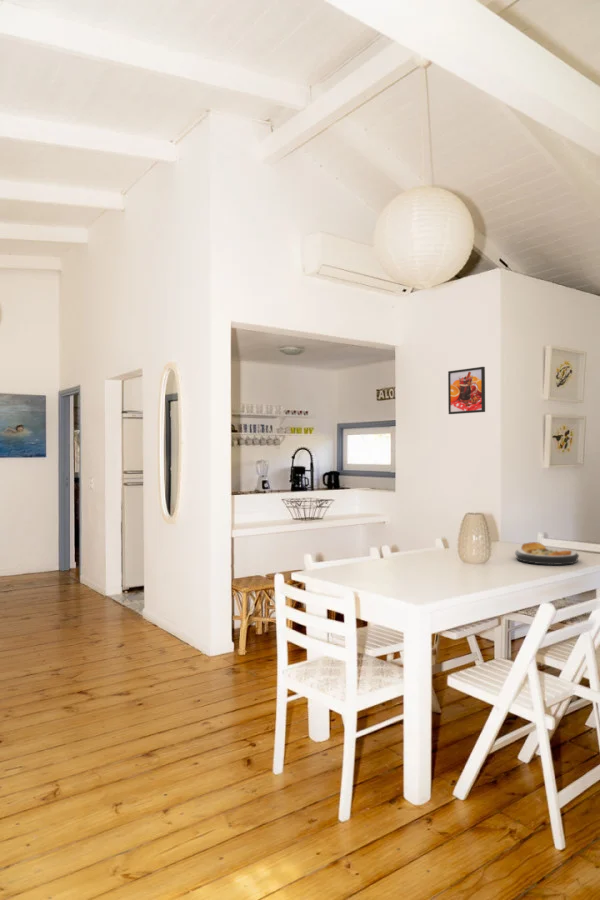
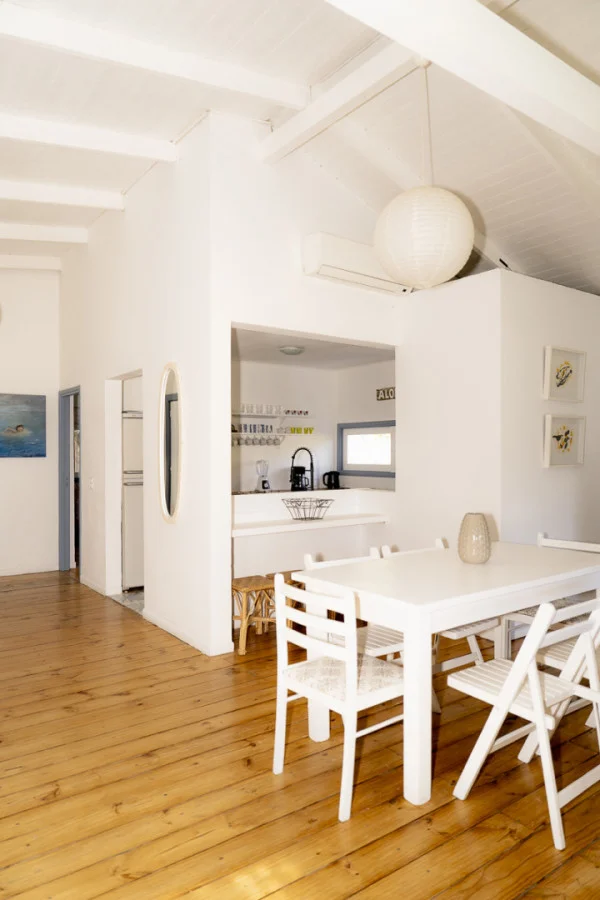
- plate [514,541,580,566]
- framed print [447,366,486,415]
